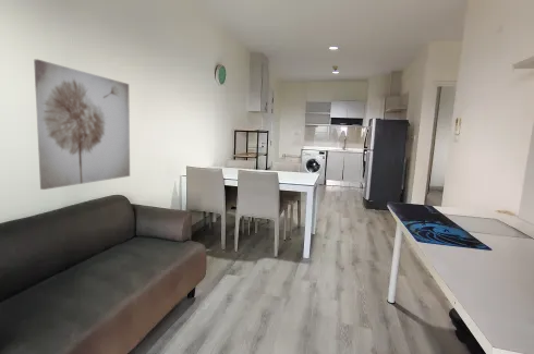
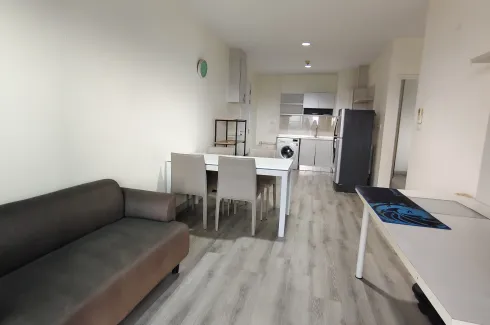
- wall art [33,58,131,191]
